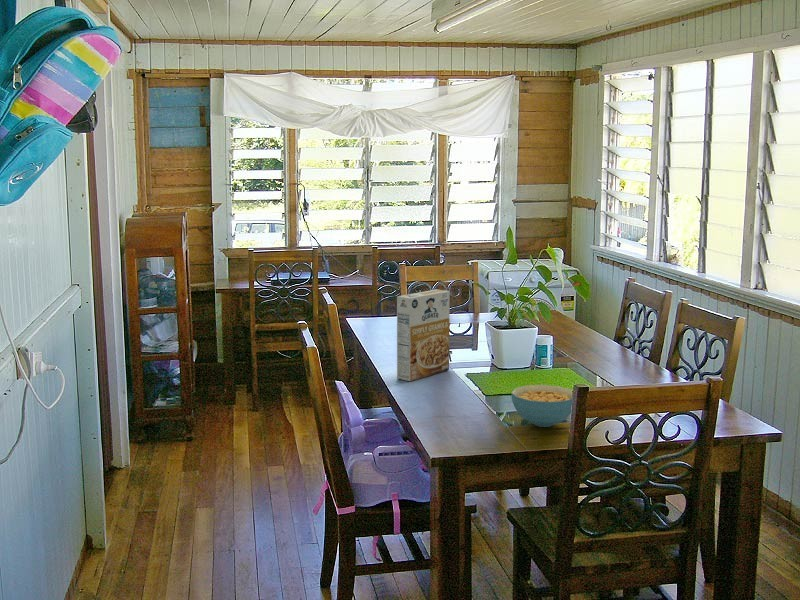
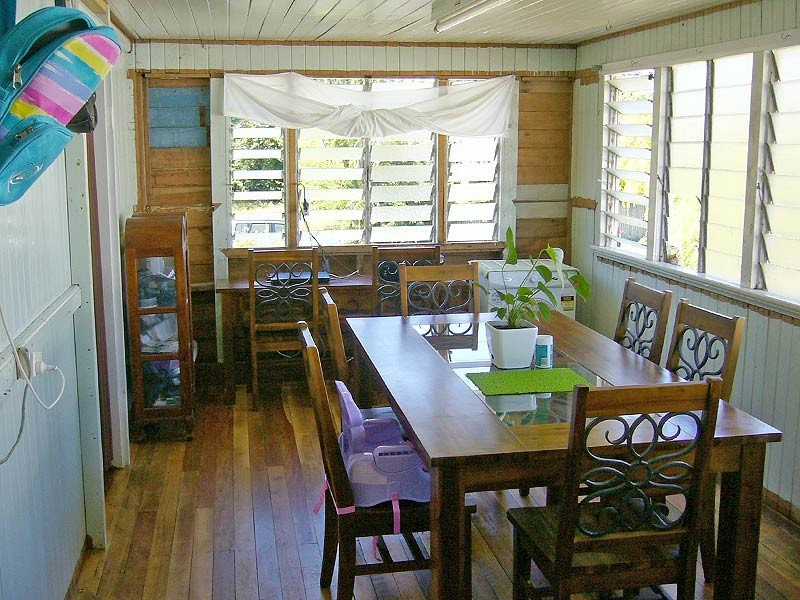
- cereal bowl [510,384,574,428]
- cereal box [396,288,451,382]
